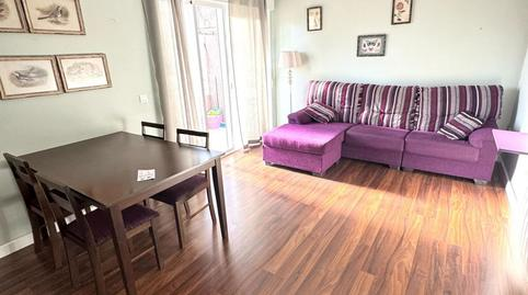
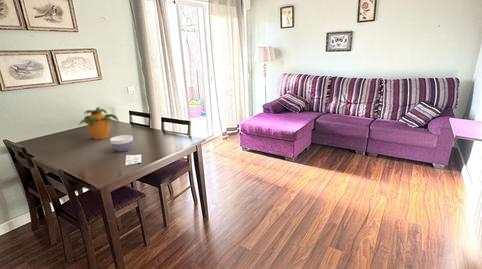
+ potted plant [77,106,120,140]
+ bowl [109,134,134,152]
